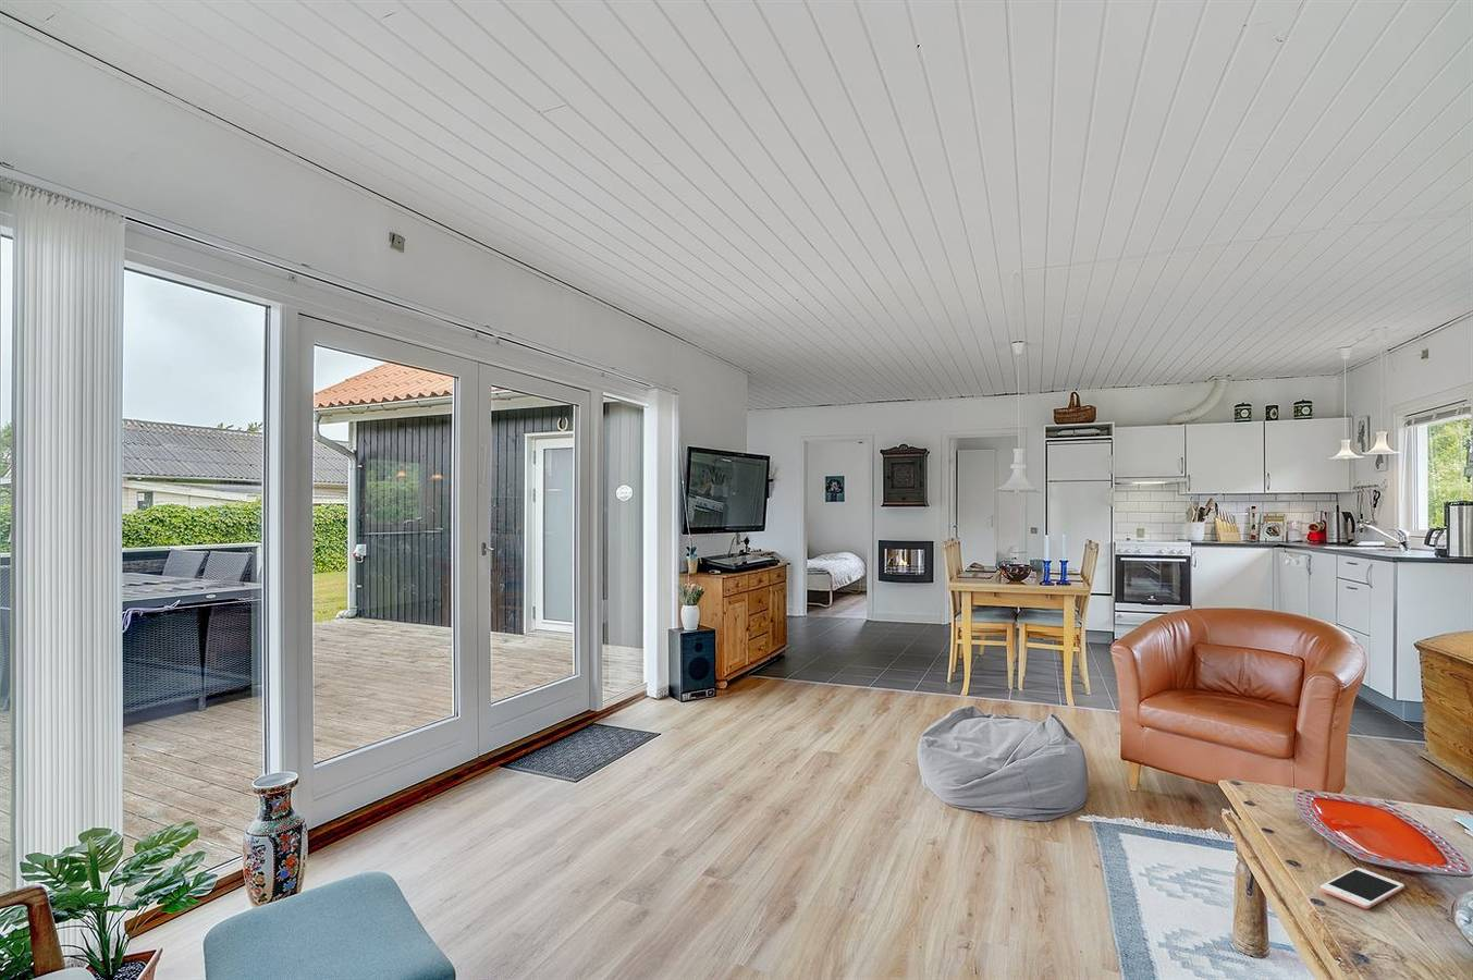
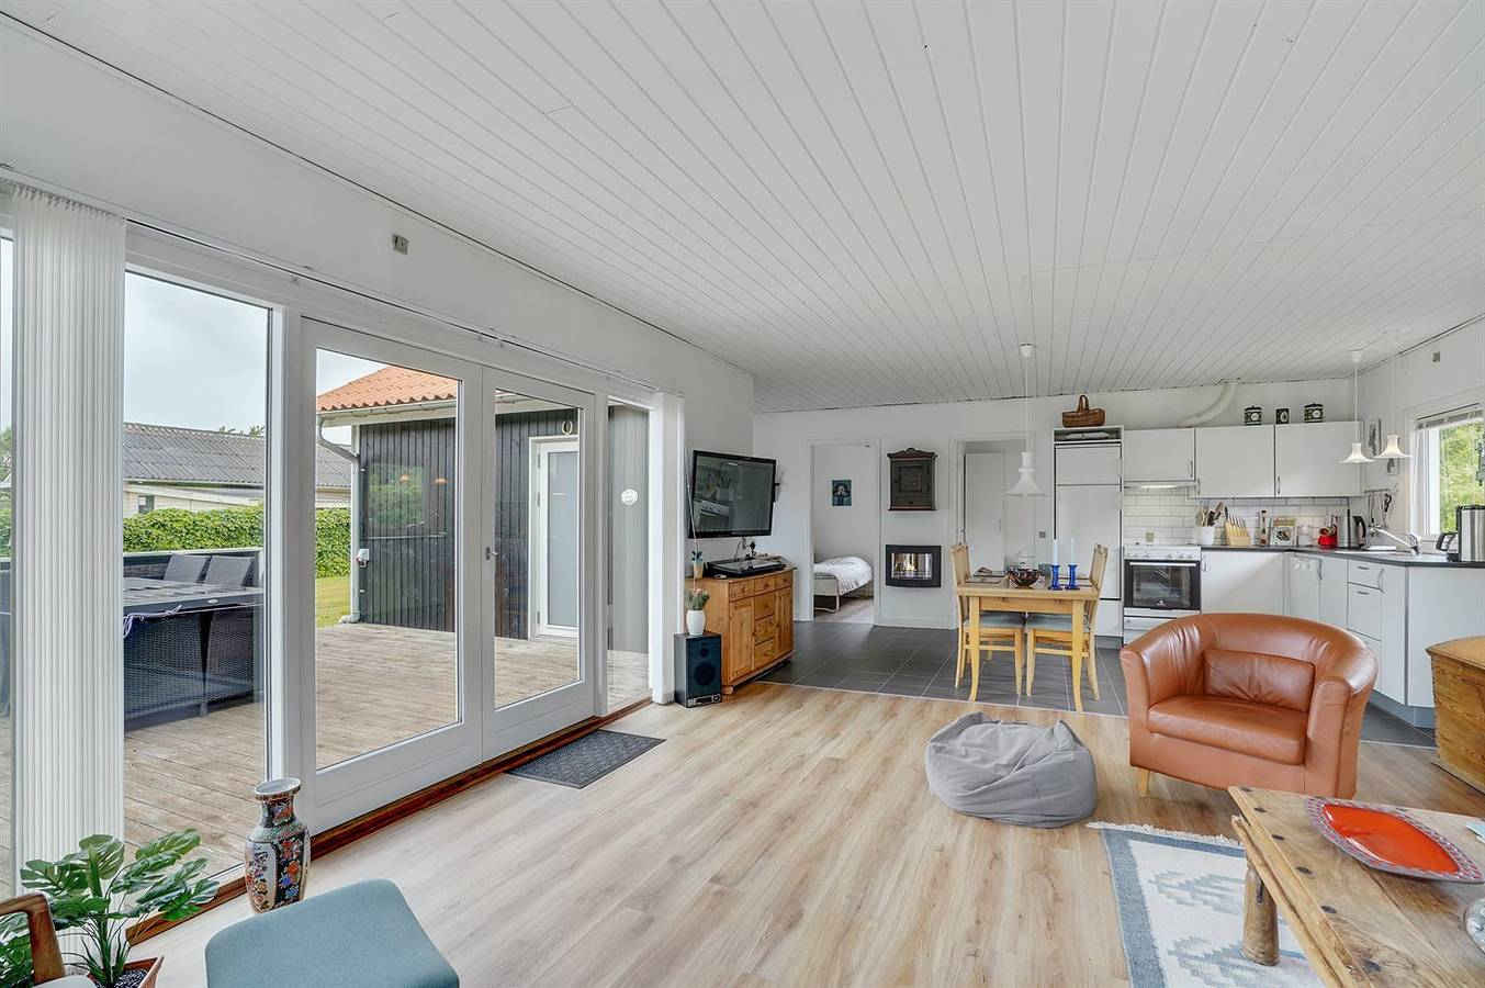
- cell phone [1320,866,1405,910]
